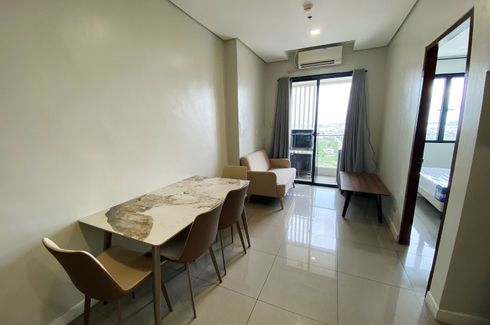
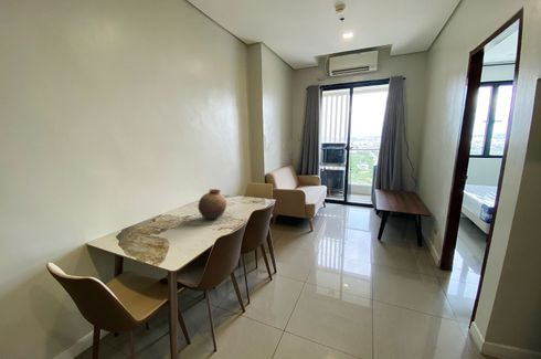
+ pottery [197,188,227,220]
